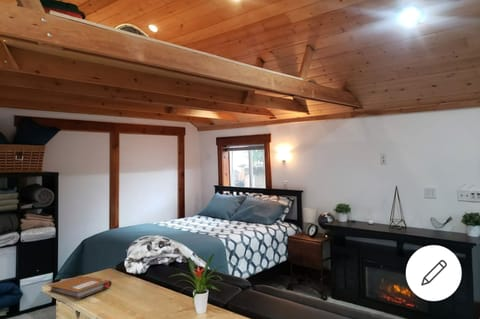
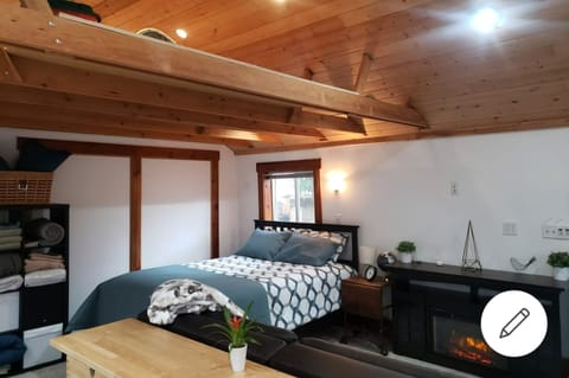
- notebook [47,274,113,300]
